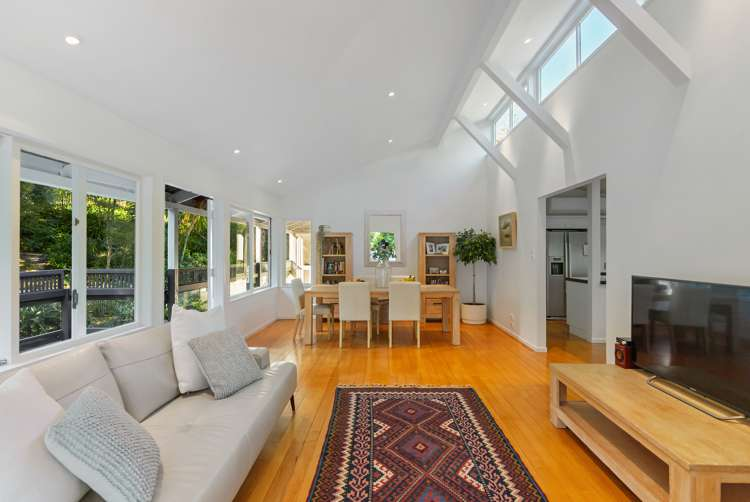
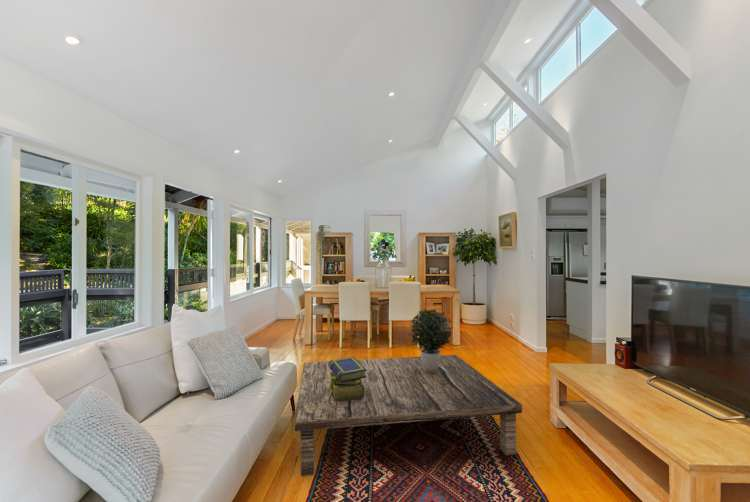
+ stack of books [329,356,367,403]
+ potted plant [408,308,454,373]
+ coffee table [294,354,523,477]
